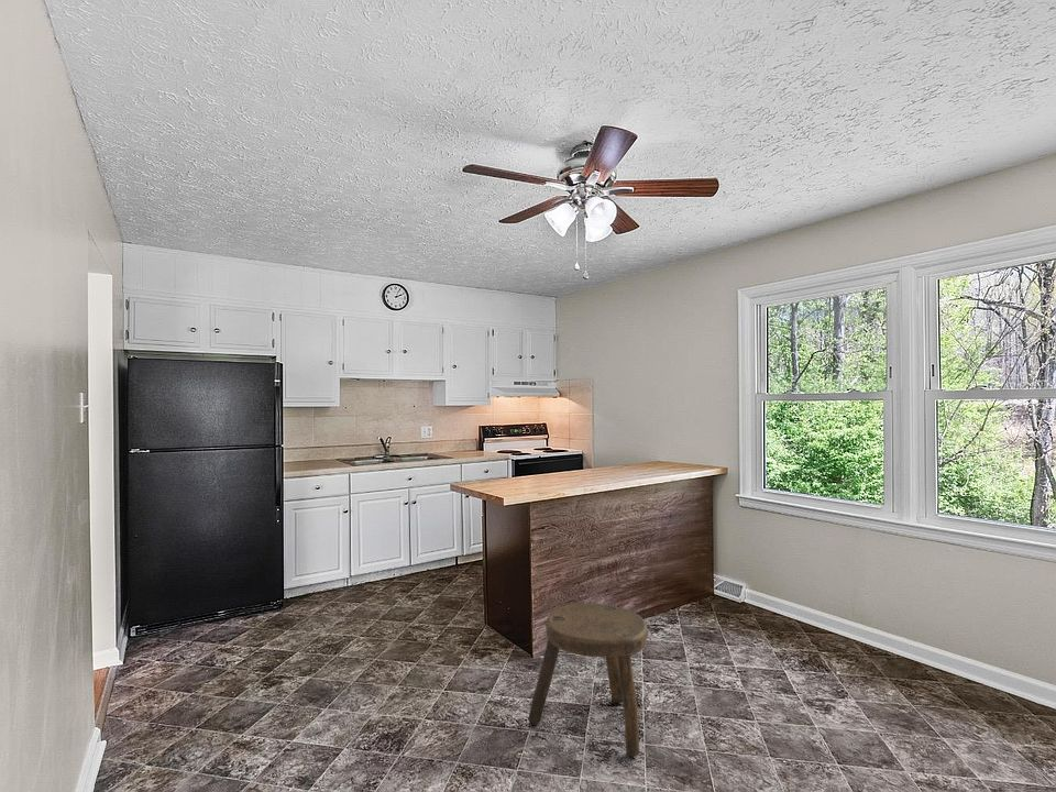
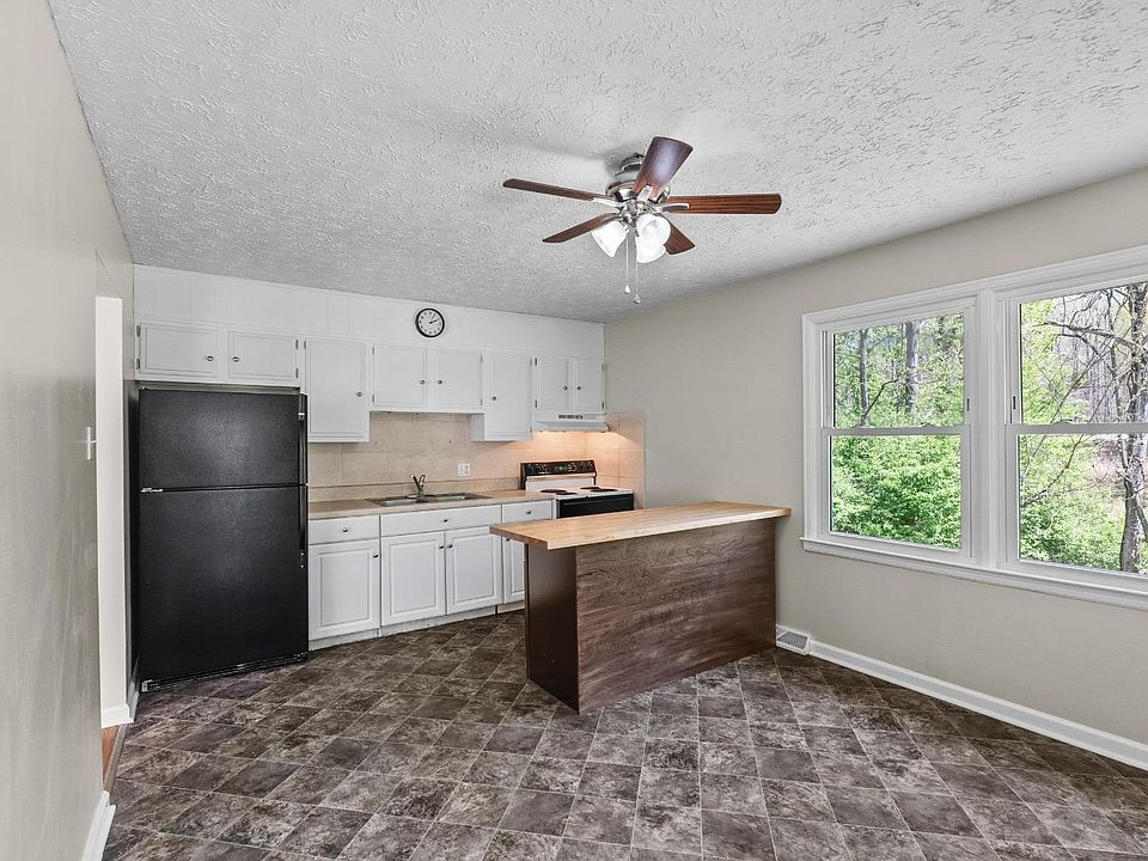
- stool [527,602,649,758]
